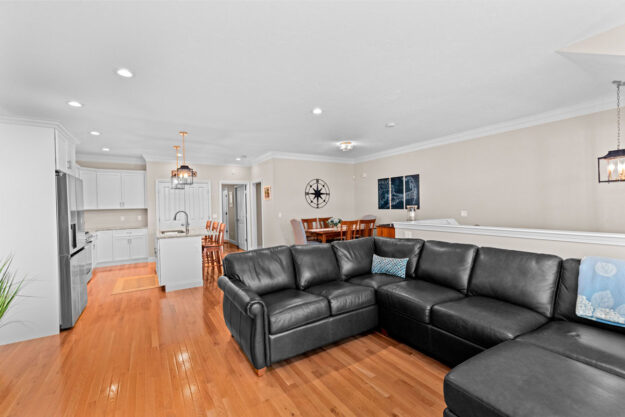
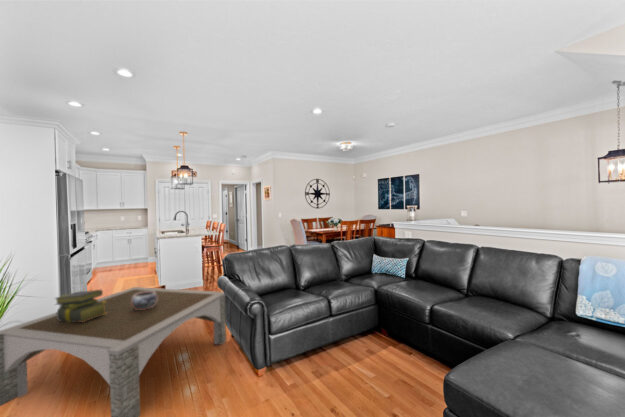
+ stack of books [53,289,107,322]
+ decorative bowl [131,291,158,310]
+ coffee table [0,286,227,417]
